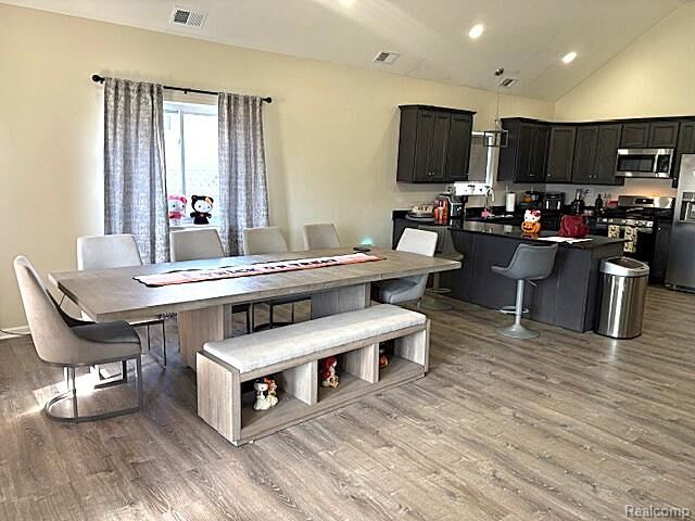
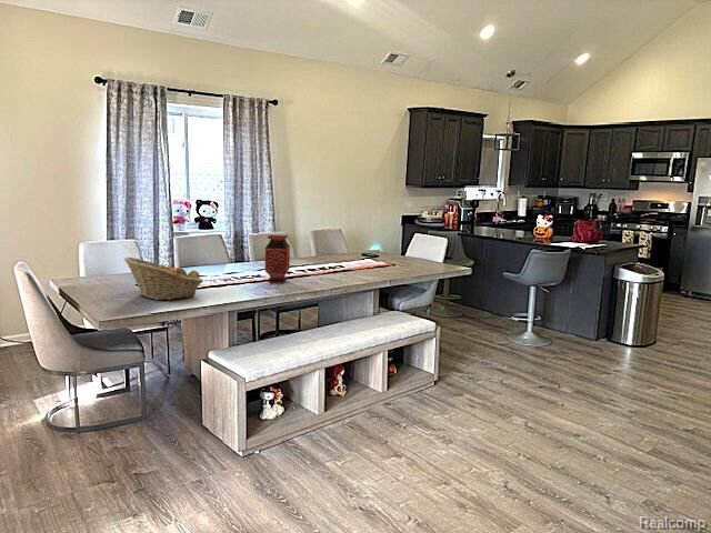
+ fruit basket [123,257,204,301]
+ vase [264,233,291,284]
